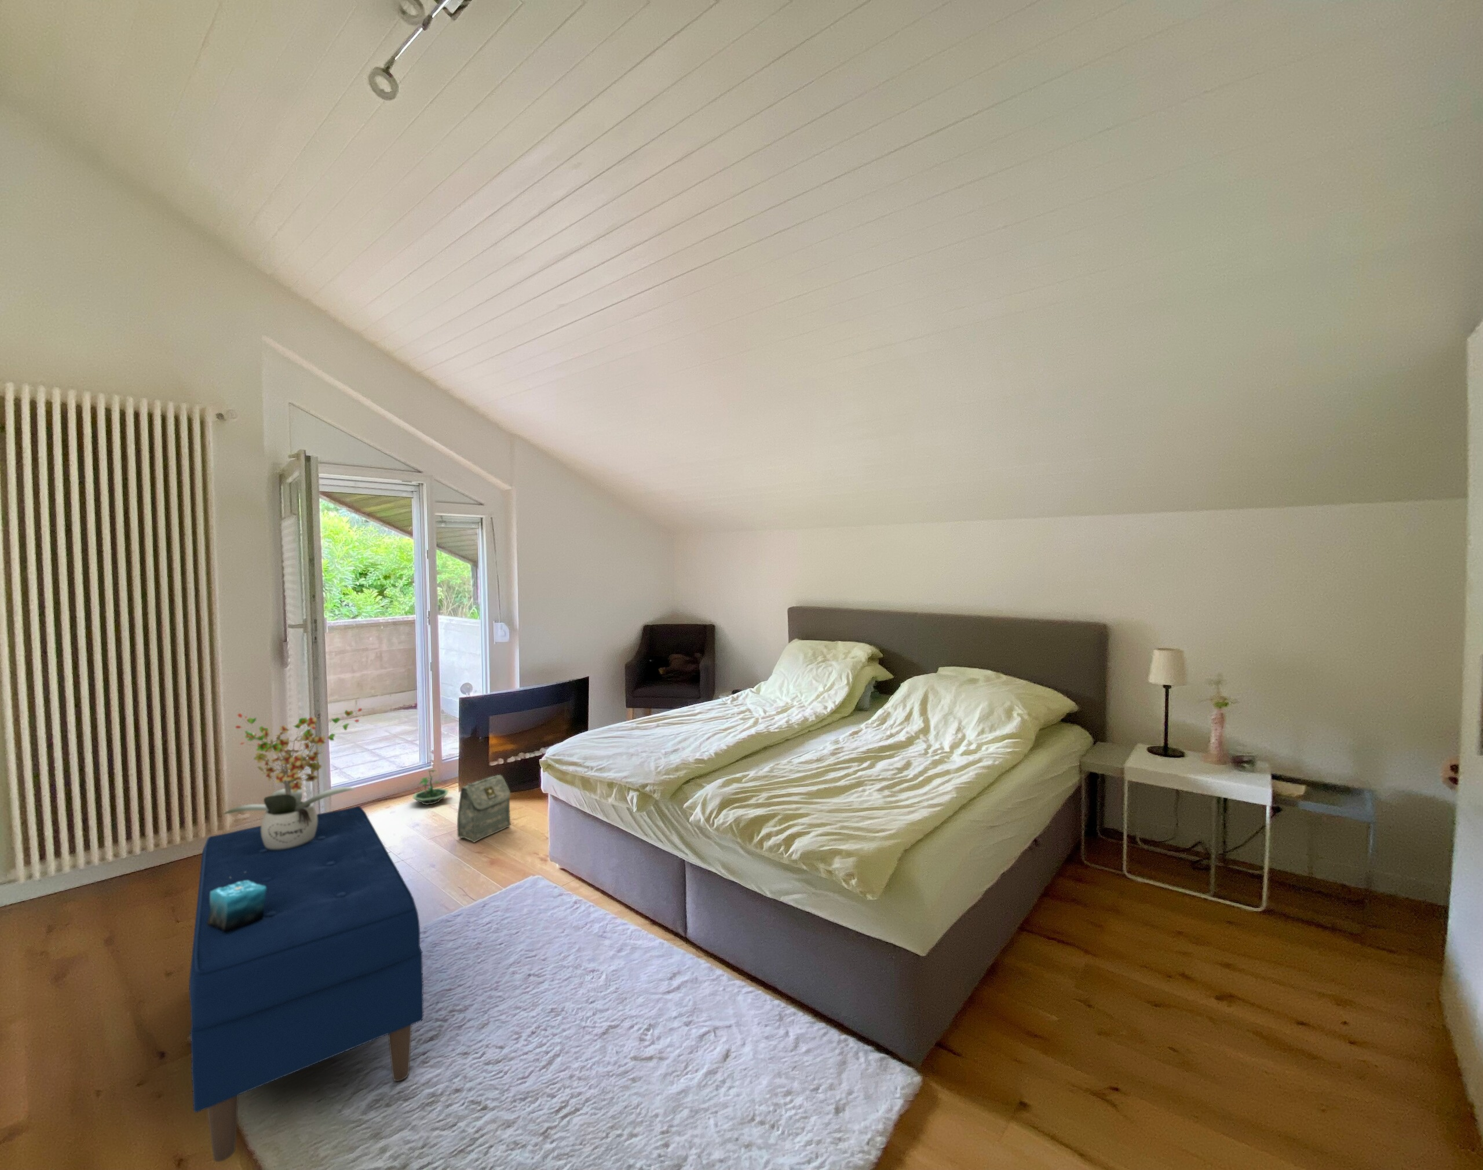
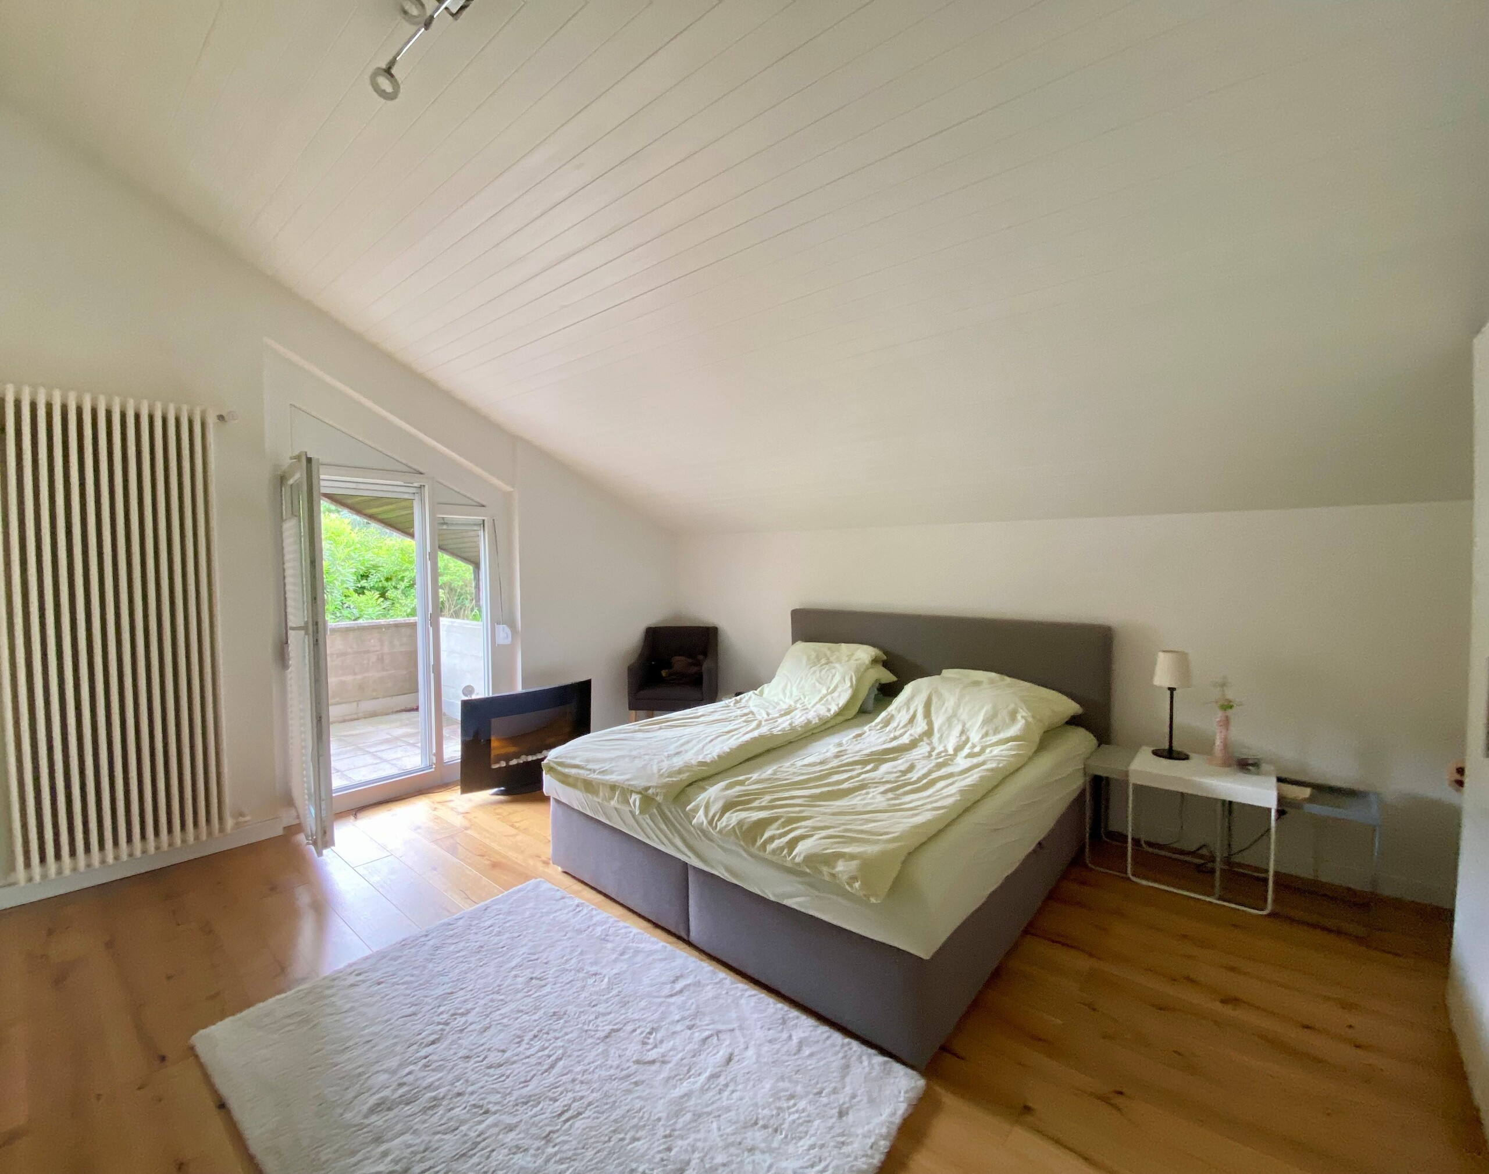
- potted plant [221,708,362,850]
- bench [189,805,424,1163]
- candle [207,871,266,933]
- bag [456,774,510,843]
- terrarium [412,769,449,805]
